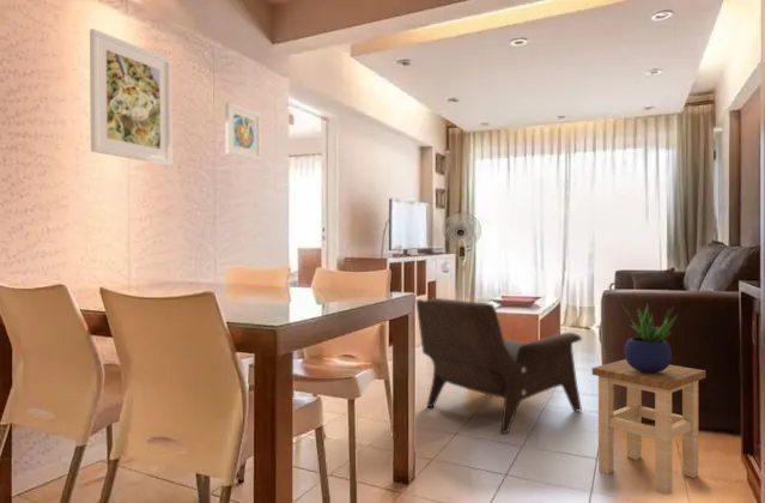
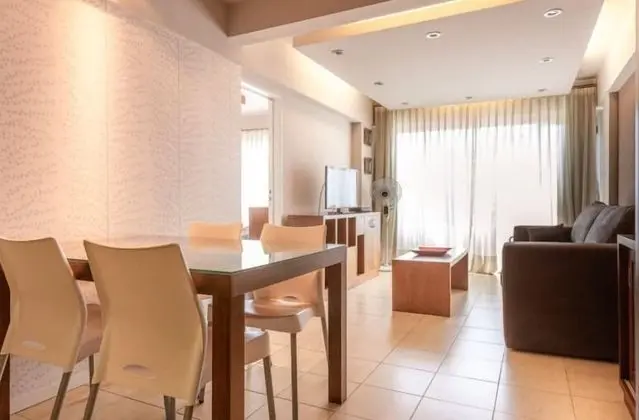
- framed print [89,28,174,166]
- potted plant [619,301,679,372]
- stool [591,358,706,496]
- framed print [224,102,262,162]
- armchair [414,297,583,435]
